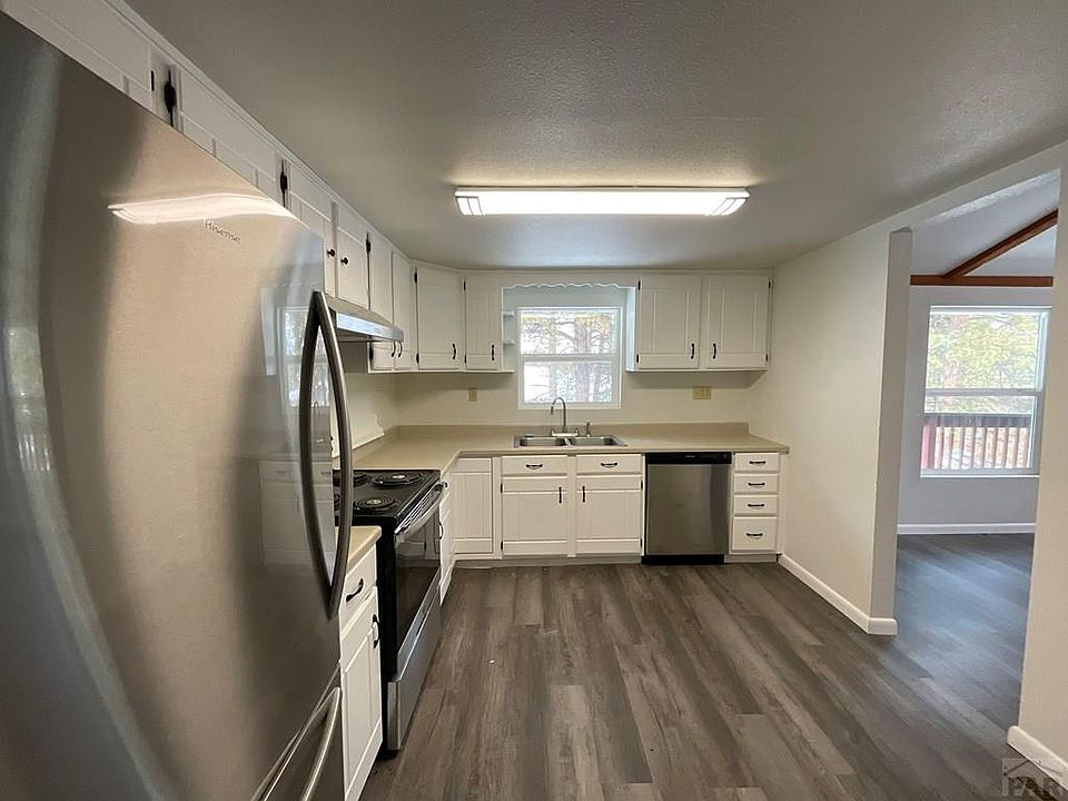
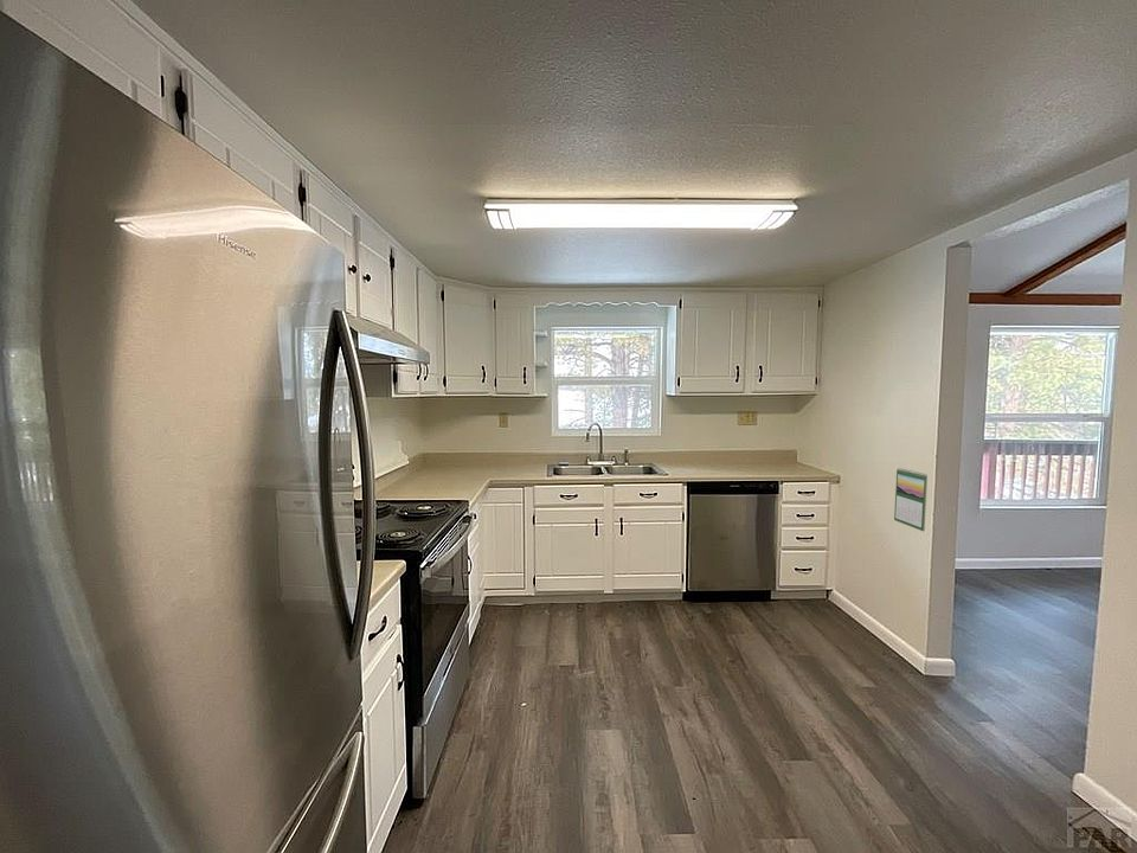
+ calendar [893,467,929,532]
